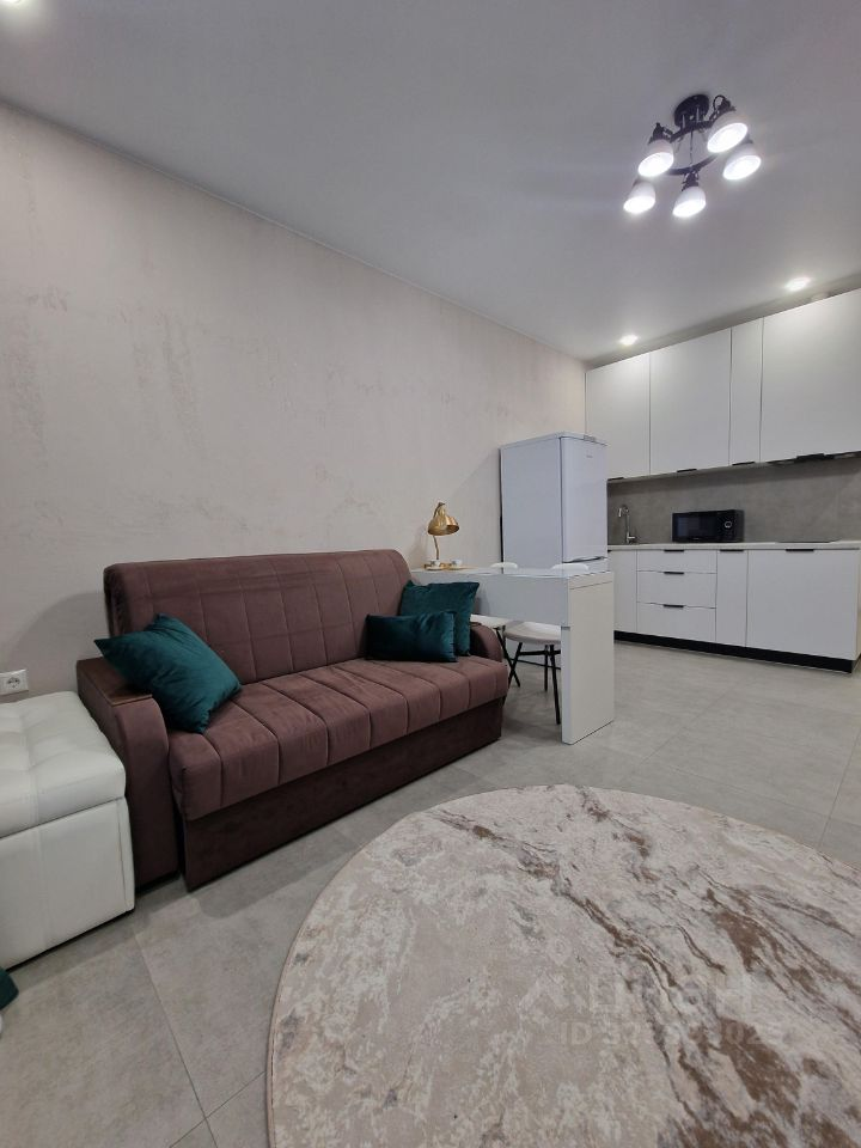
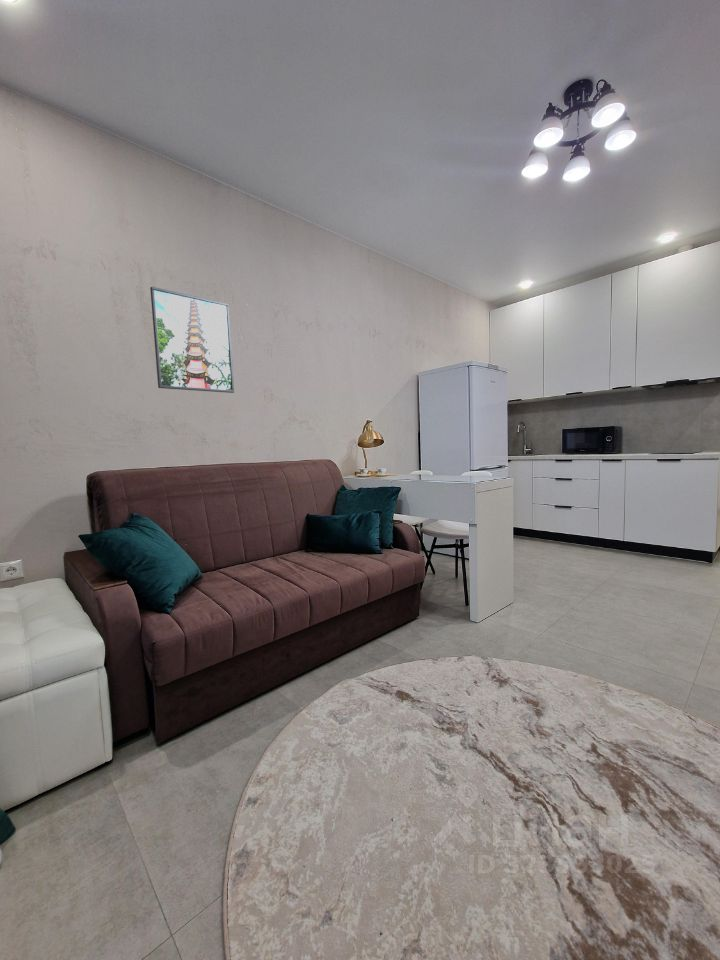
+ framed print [149,286,235,394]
